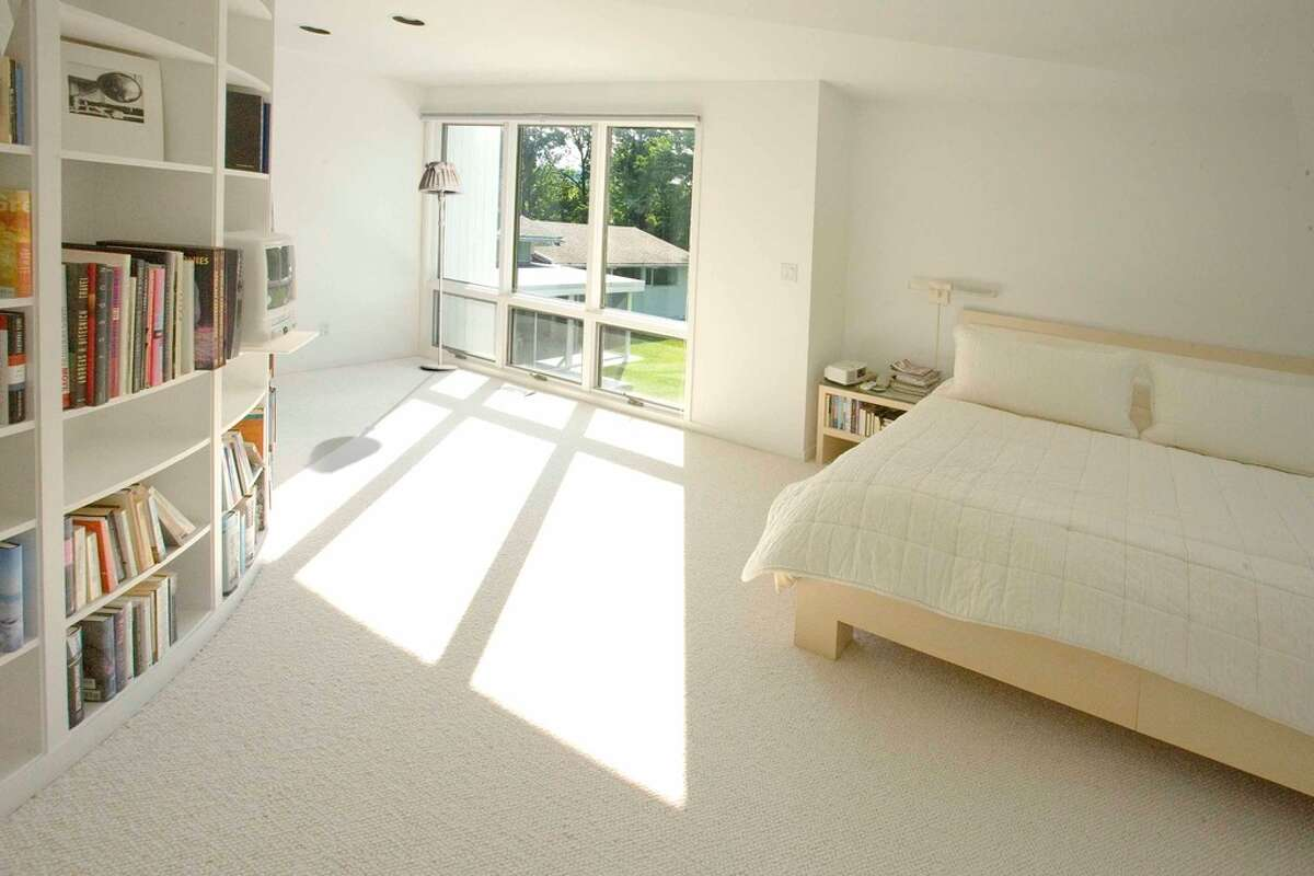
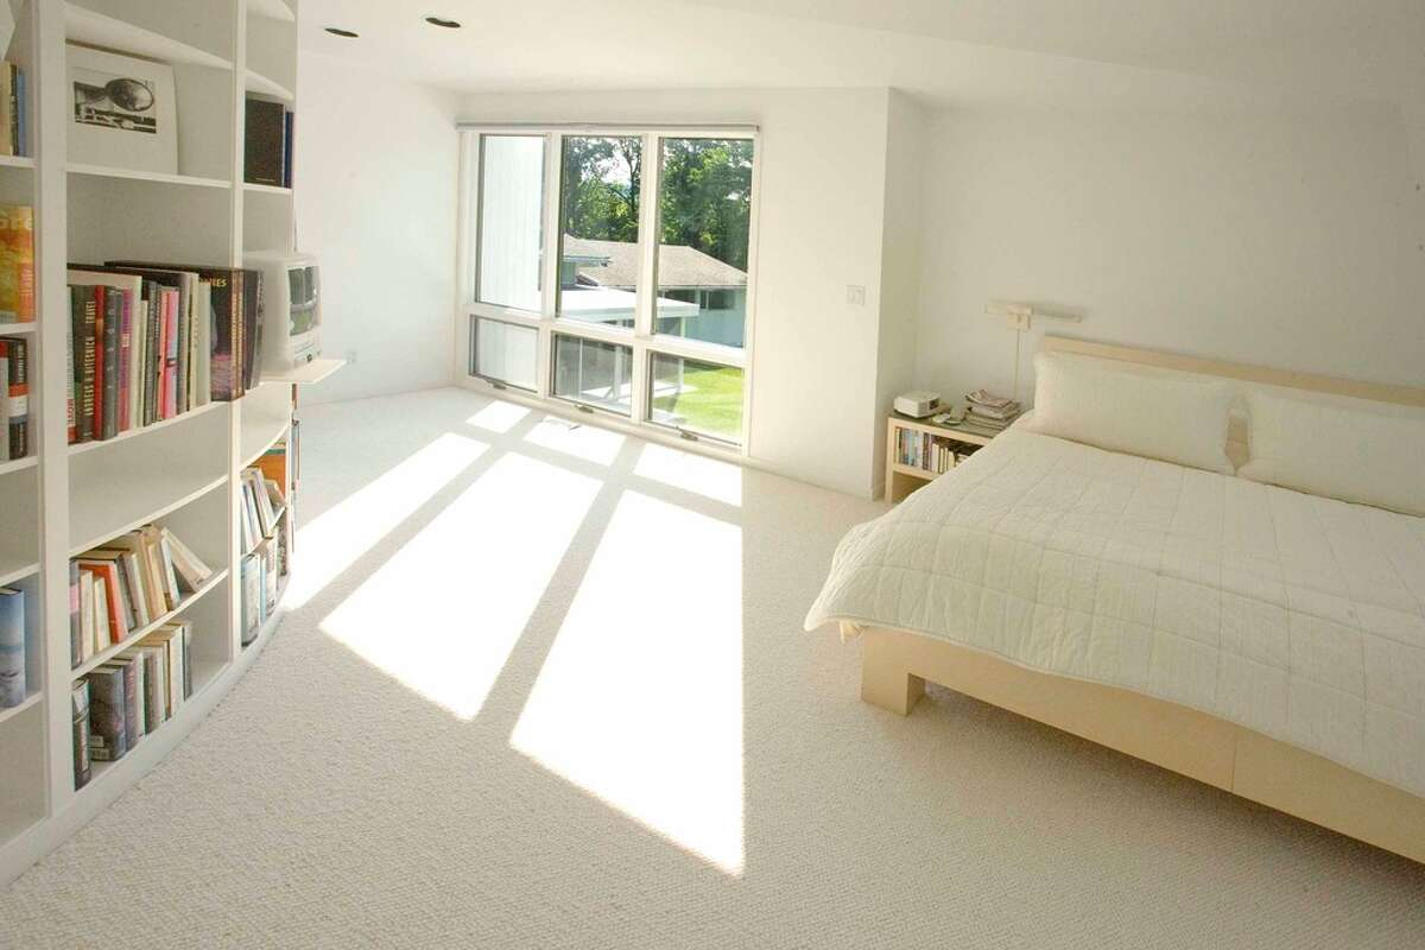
- floor lamp [417,160,466,370]
